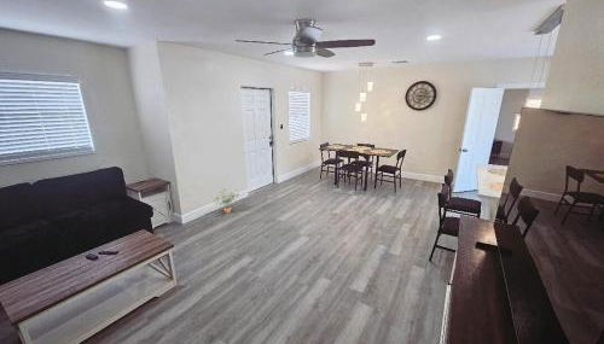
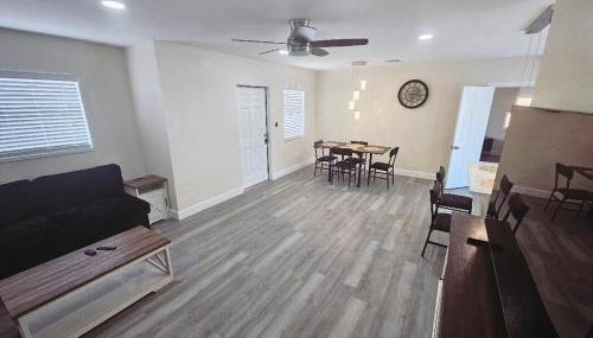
- potted plant [210,188,240,215]
